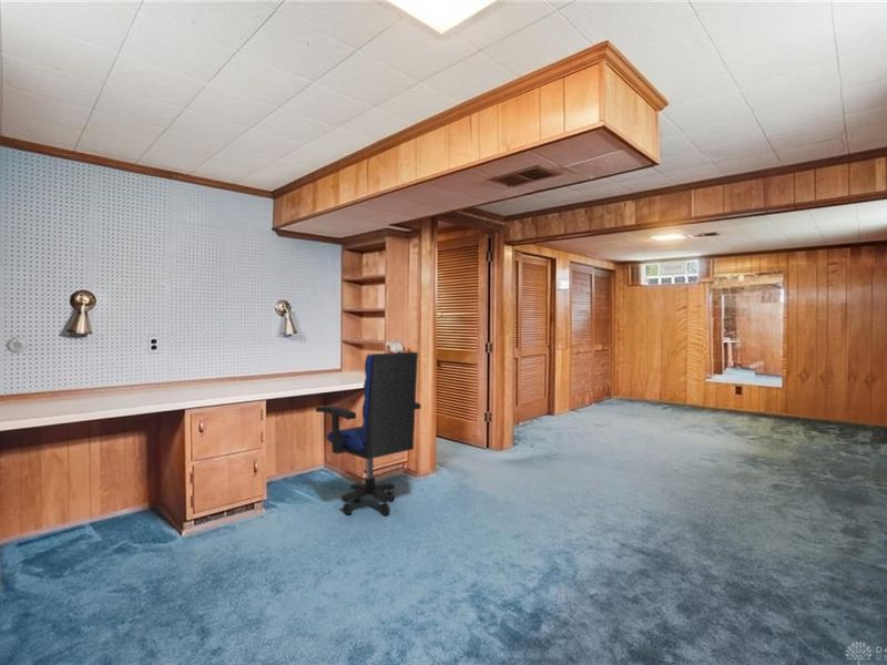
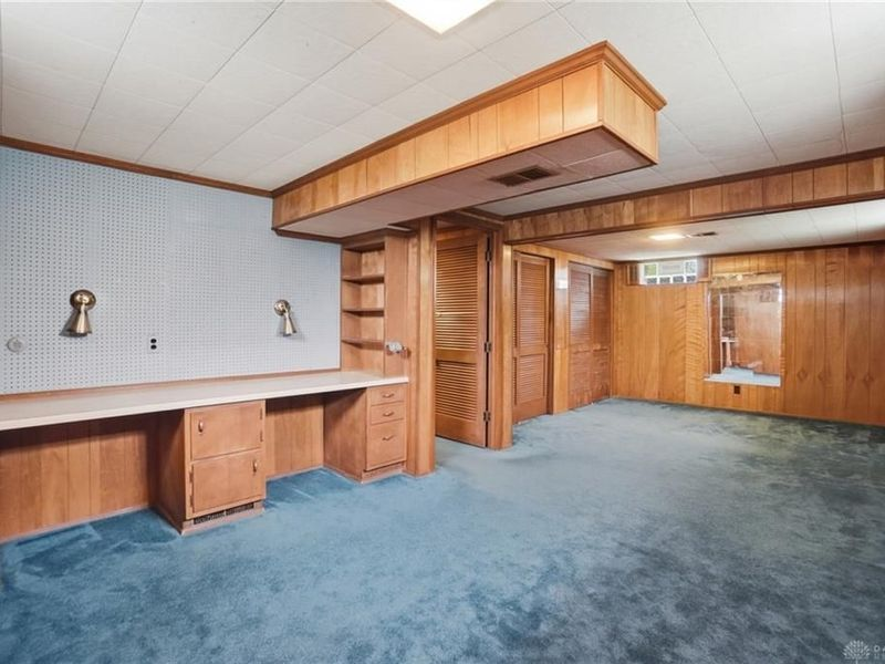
- office chair [315,351,421,516]
